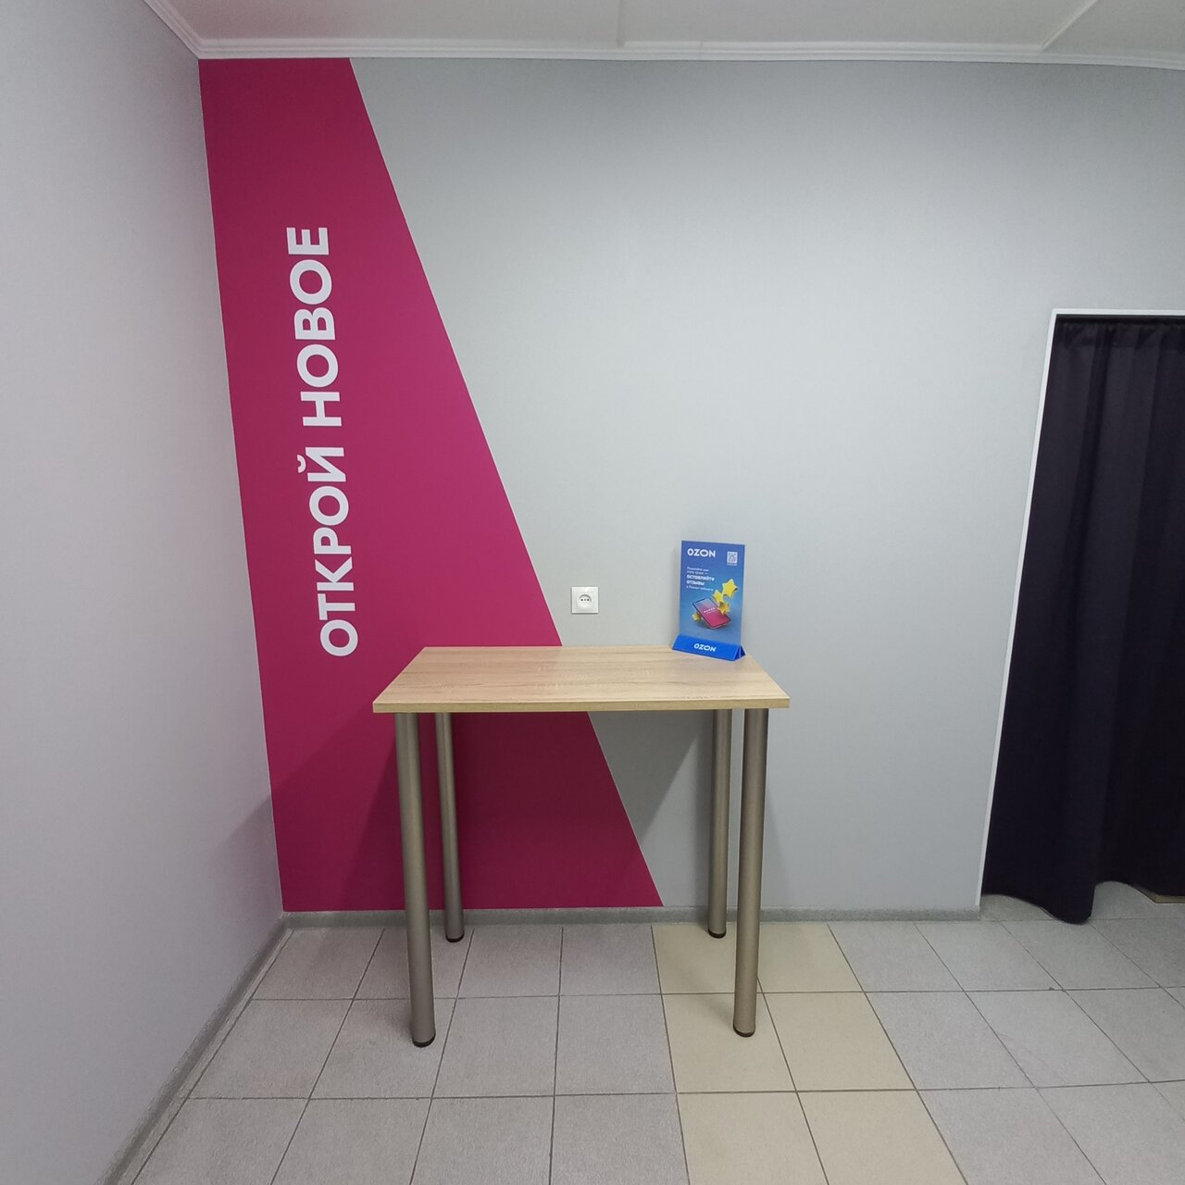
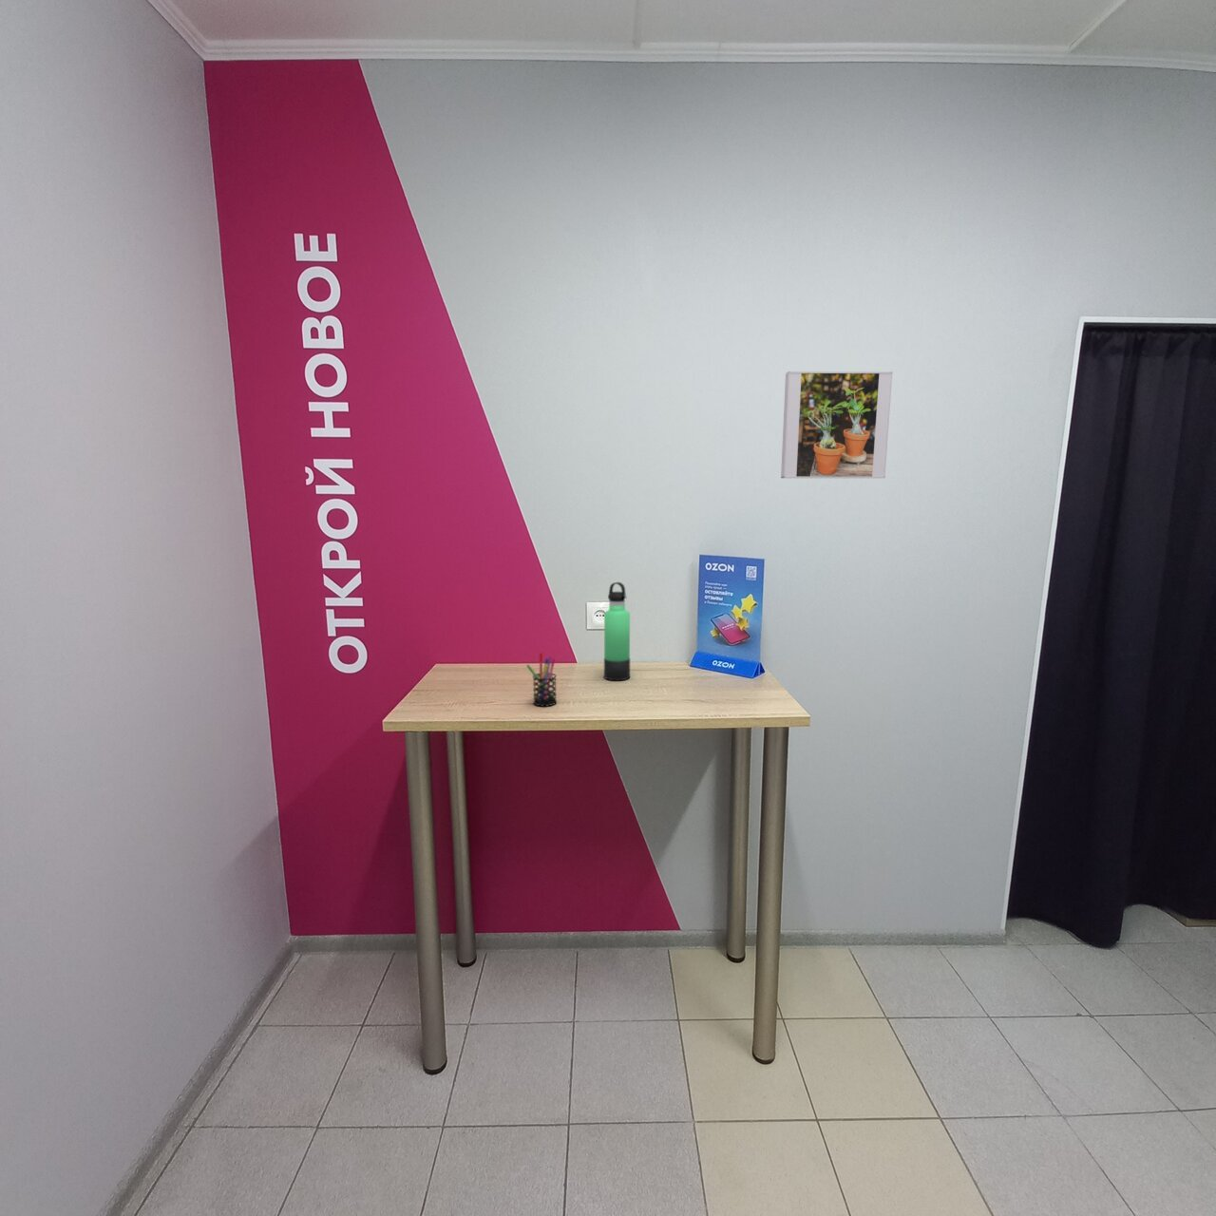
+ pen holder [526,653,558,707]
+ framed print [779,371,893,479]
+ thermos bottle [604,581,630,681]
